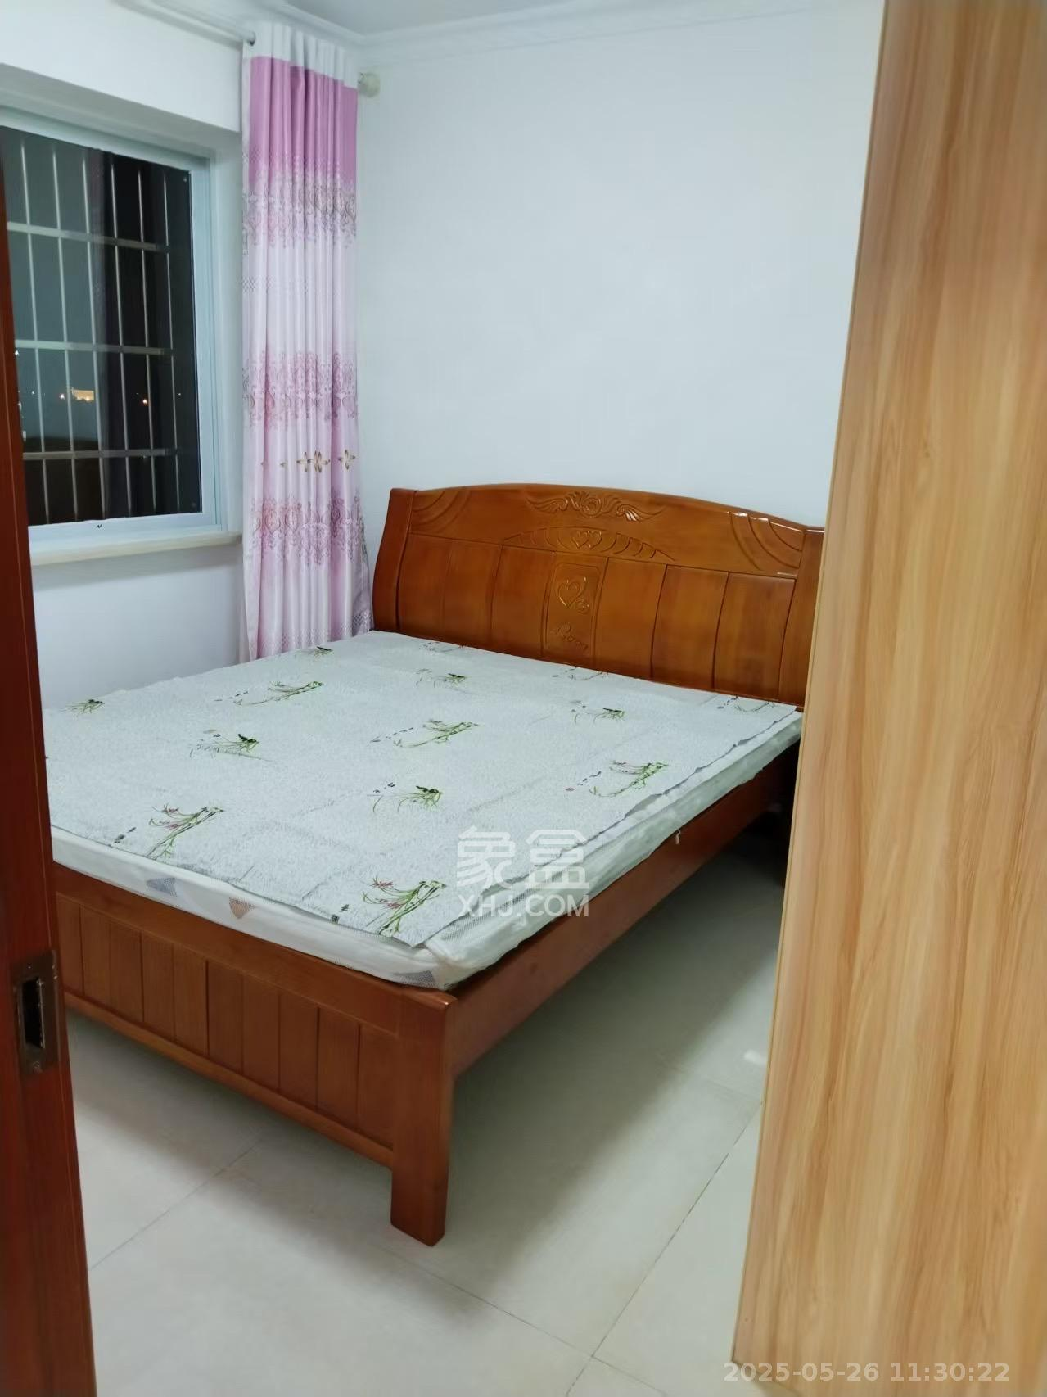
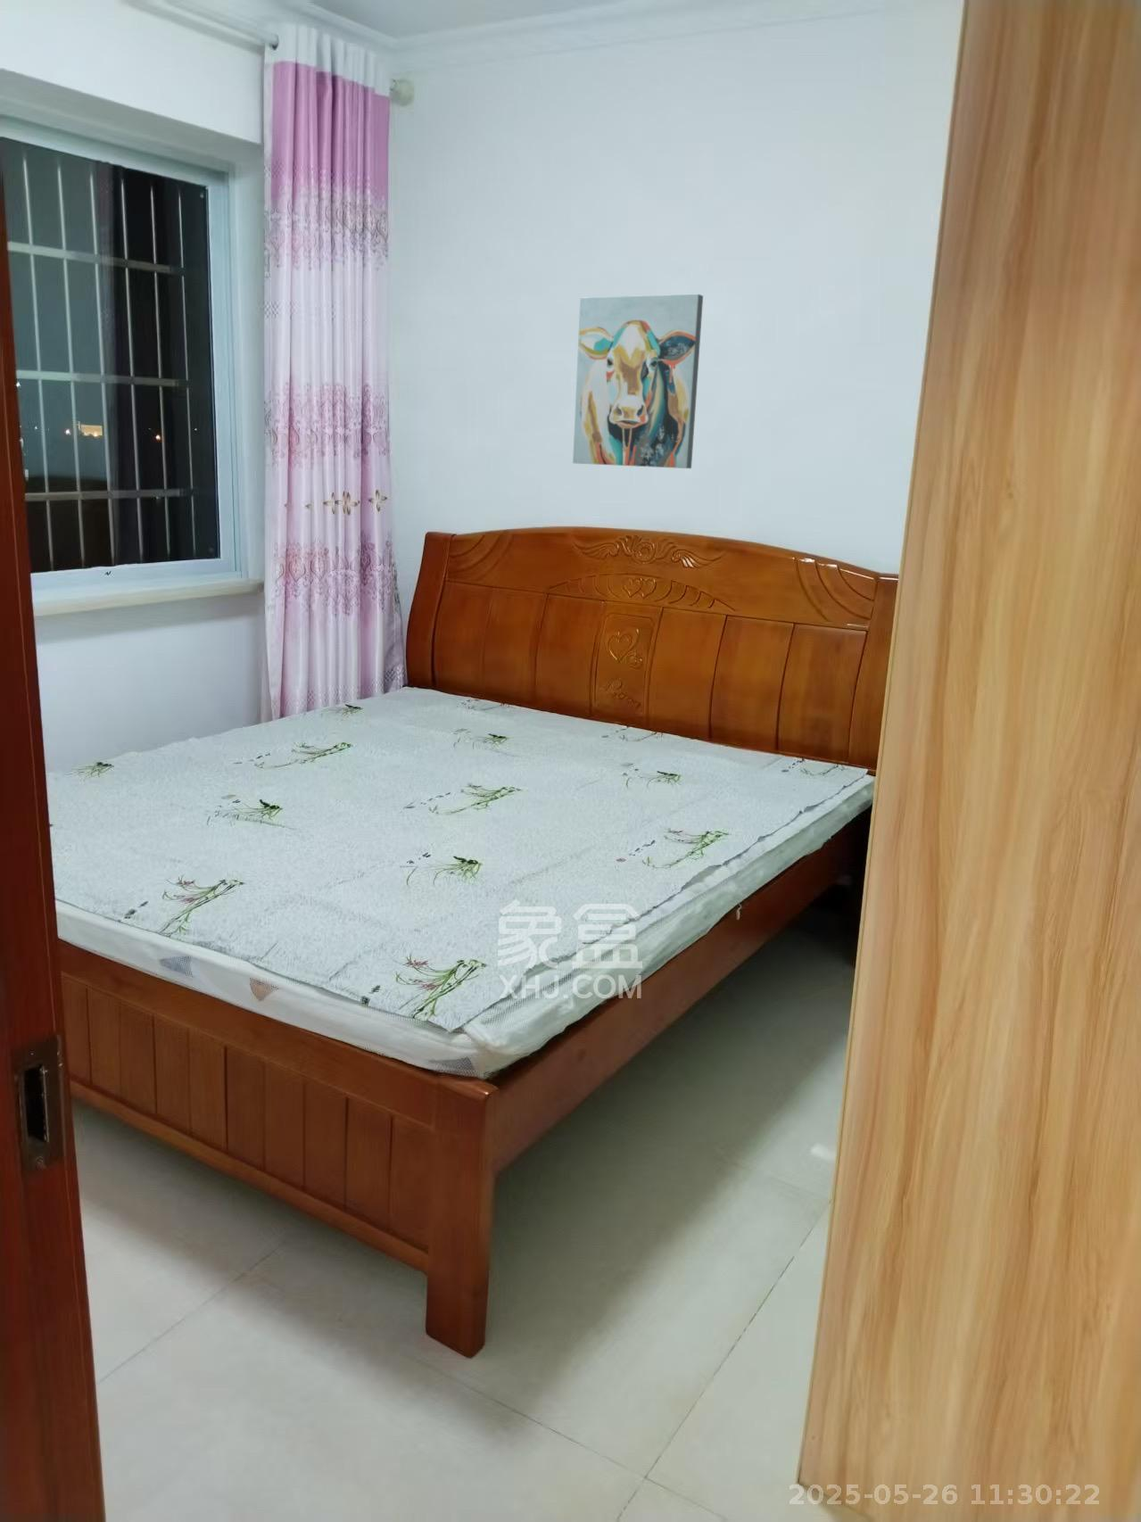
+ wall art [572,294,704,470]
